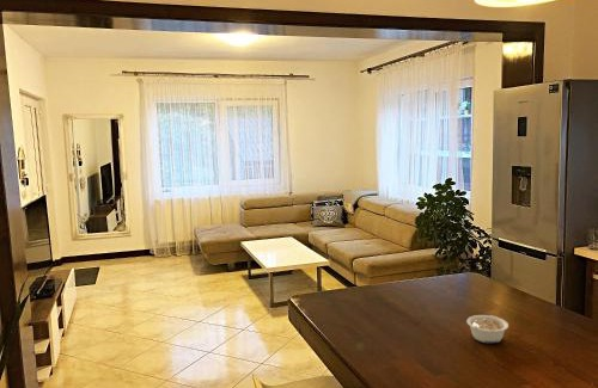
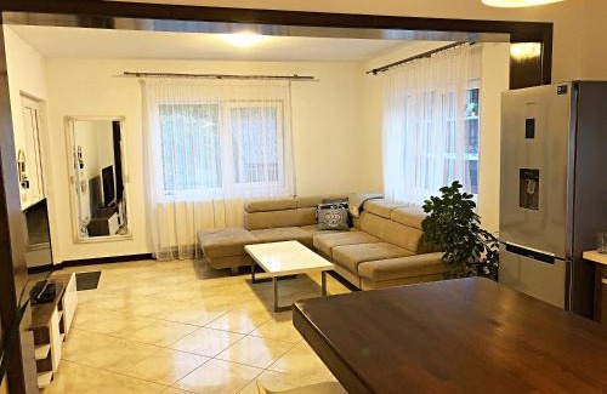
- legume [465,314,509,344]
